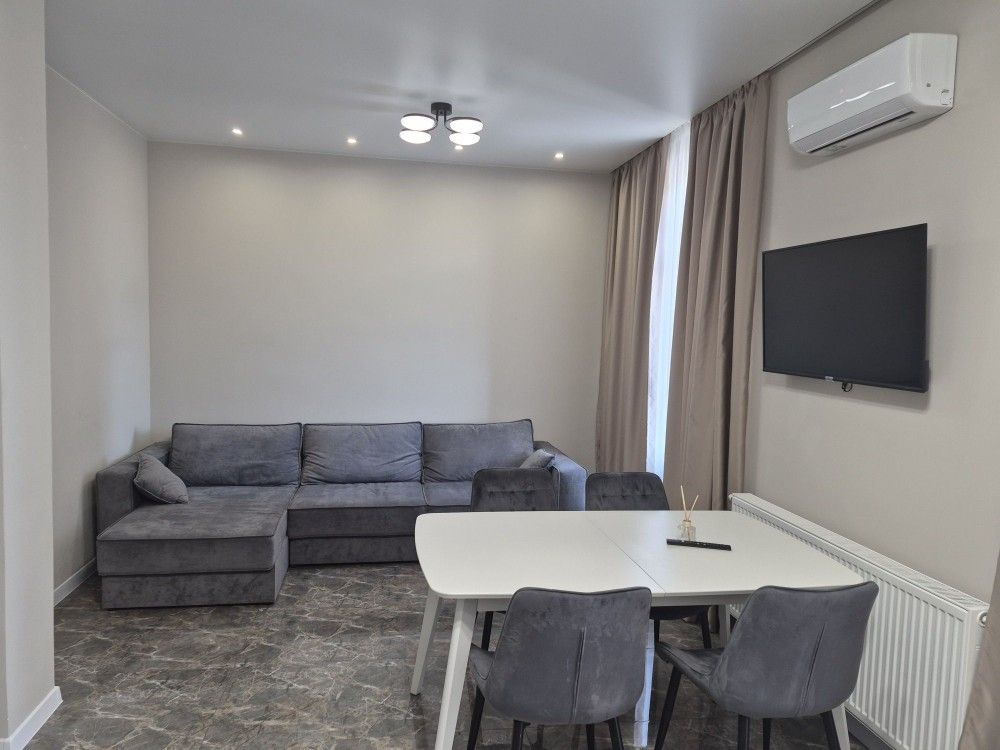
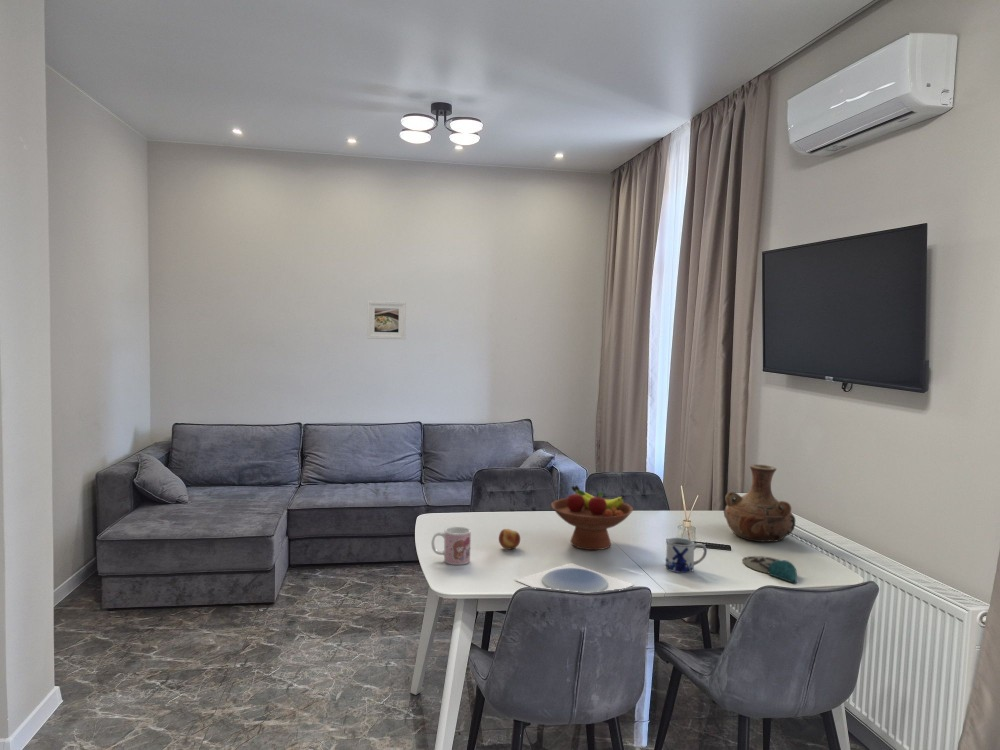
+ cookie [742,555,798,584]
+ fruit bowl [550,484,634,551]
+ plate [515,562,634,593]
+ mug [665,537,708,574]
+ mug [431,526,472,566]
+ vase [723,463,796,543]
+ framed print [366,300,407,340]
+ fruit [498,528,521,550]
